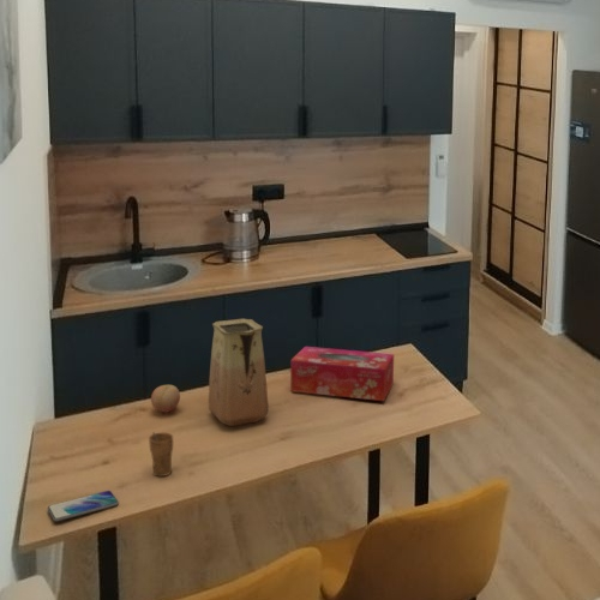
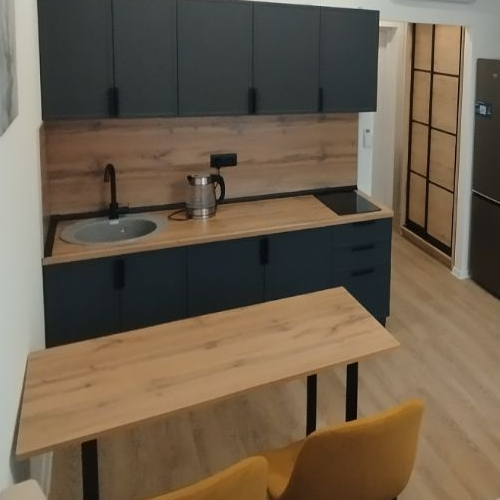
- tissue box [289,346,395,402]
- vase [208,318,270,427]
- cup [148,431,174,478]
- smartphone [47,490,120,522]
- fruit [150,384,181,414]
